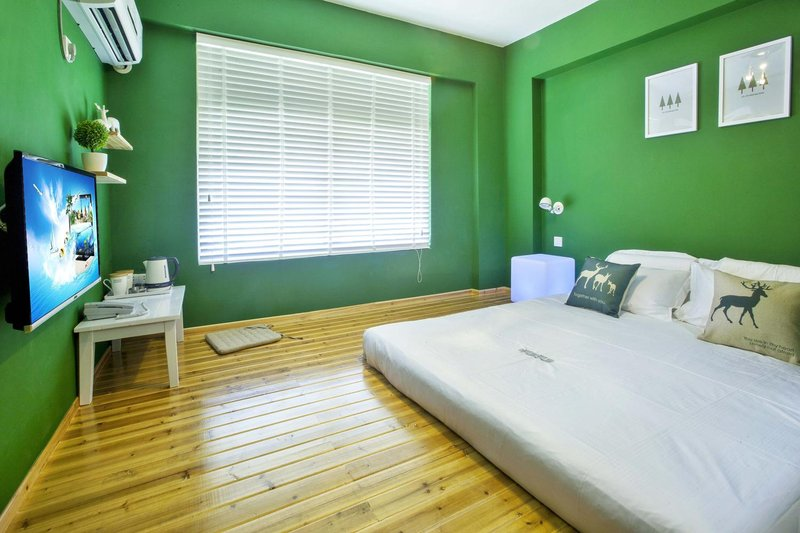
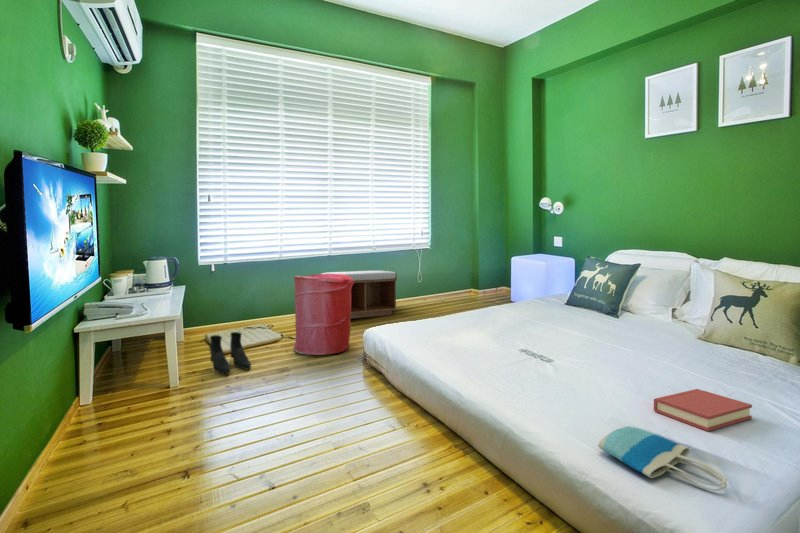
+ tote bag [597,425,728,492]
+ laundry hamper [293,273,354,356]
+ bench [321,270,398,320]
+ hardback book [653,388,753,432]
+ boots [209,331,252,375]
